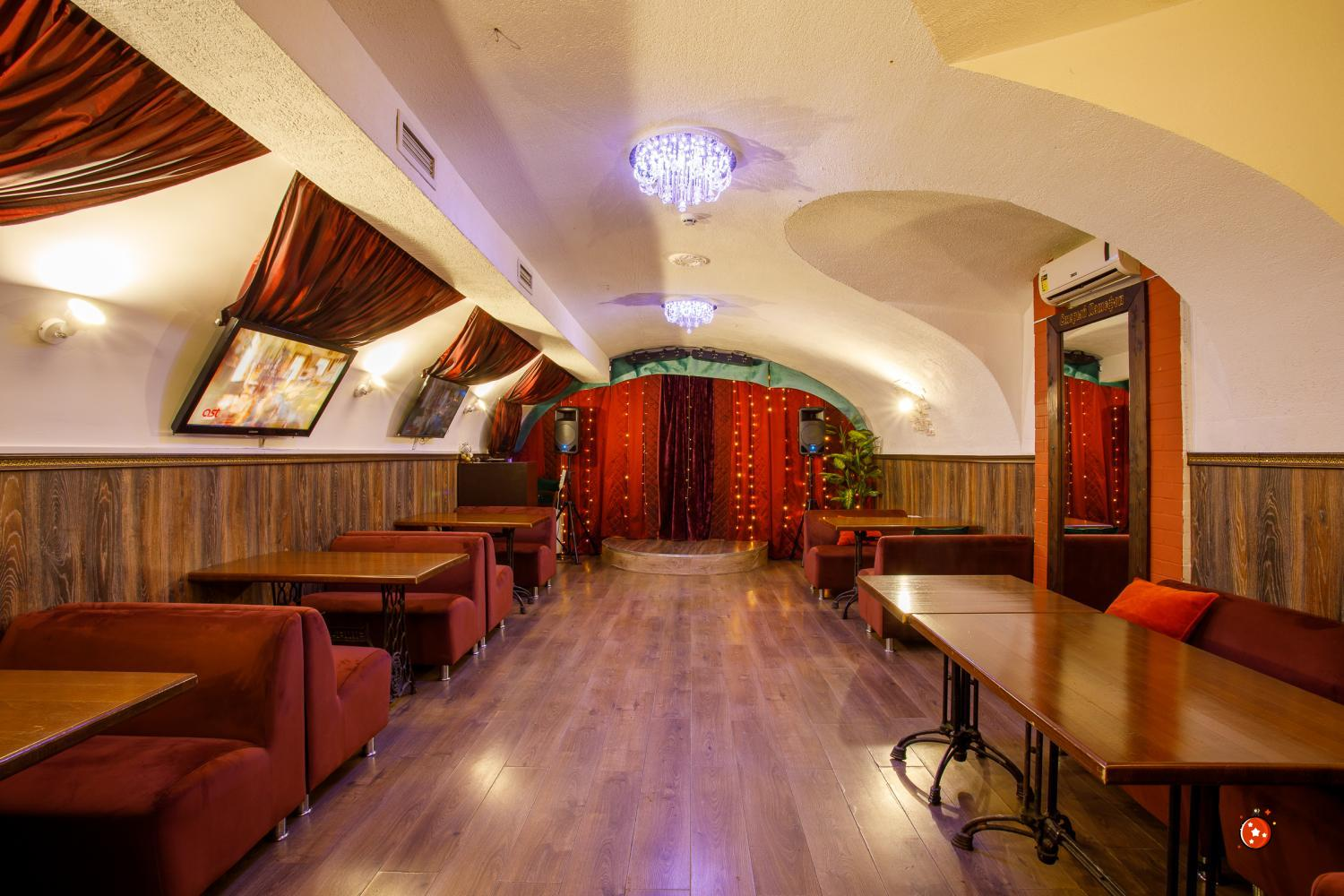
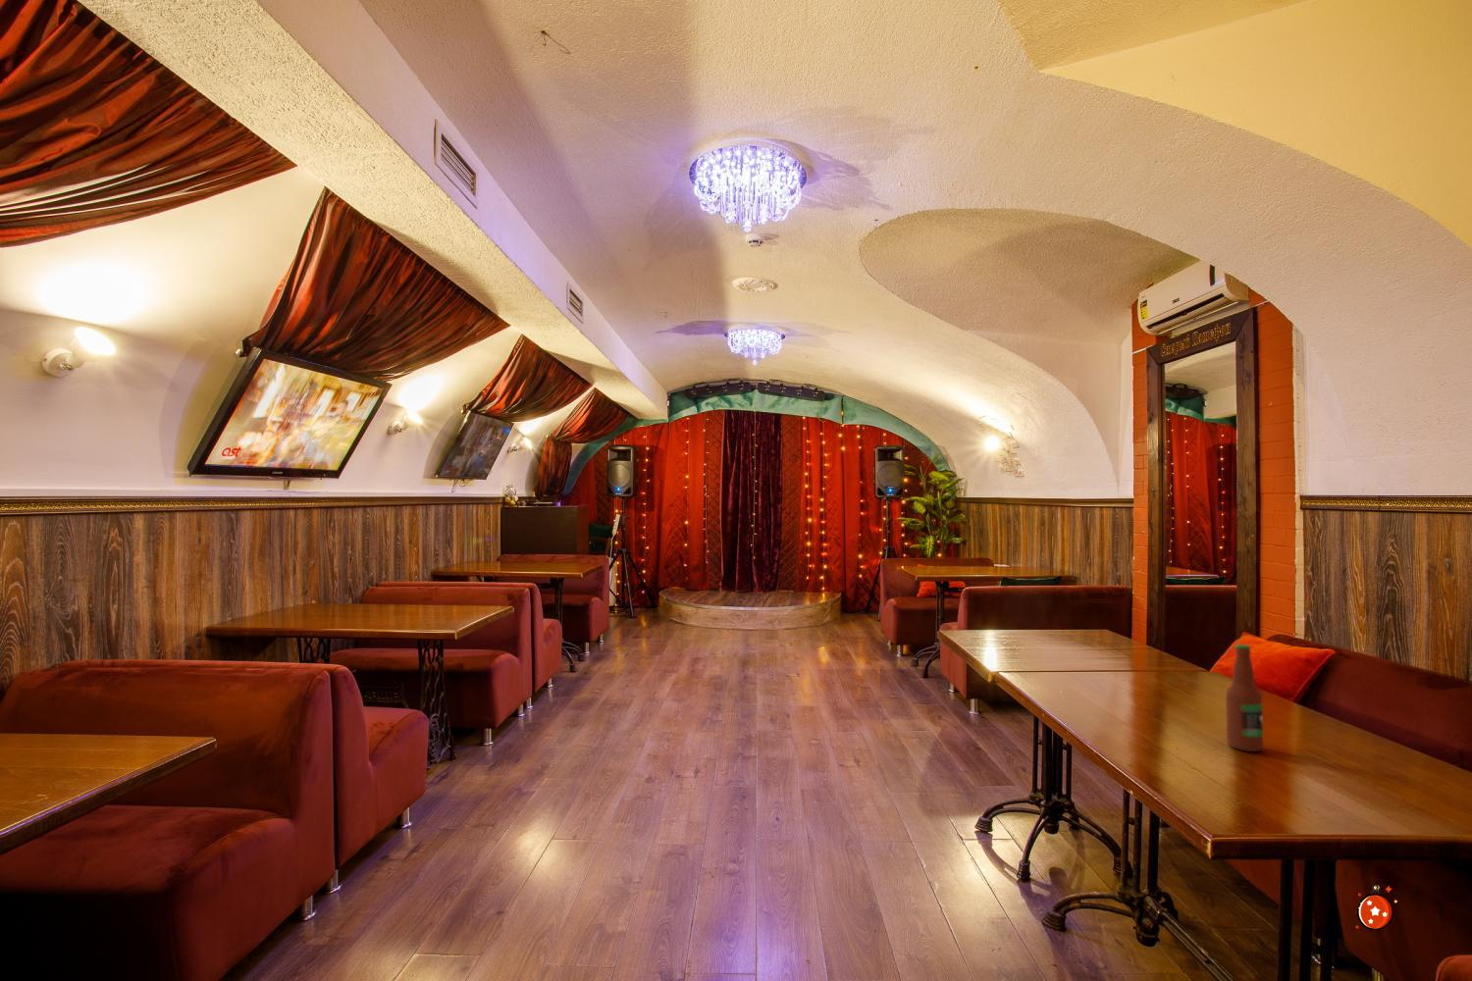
+ bottle [1224,644,1264,752]
